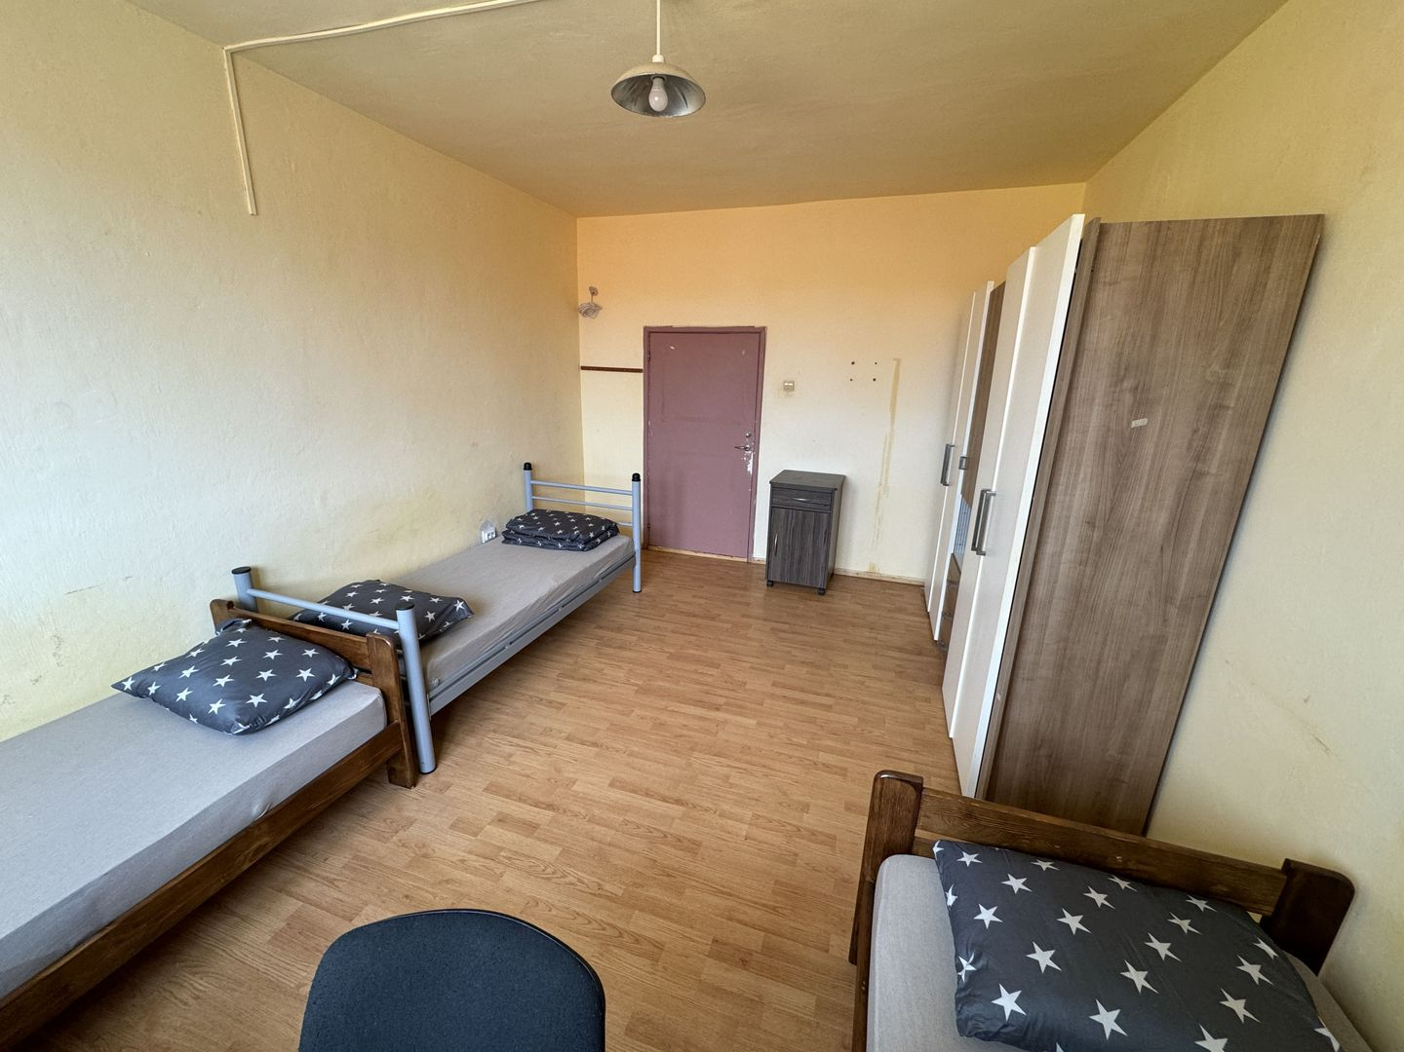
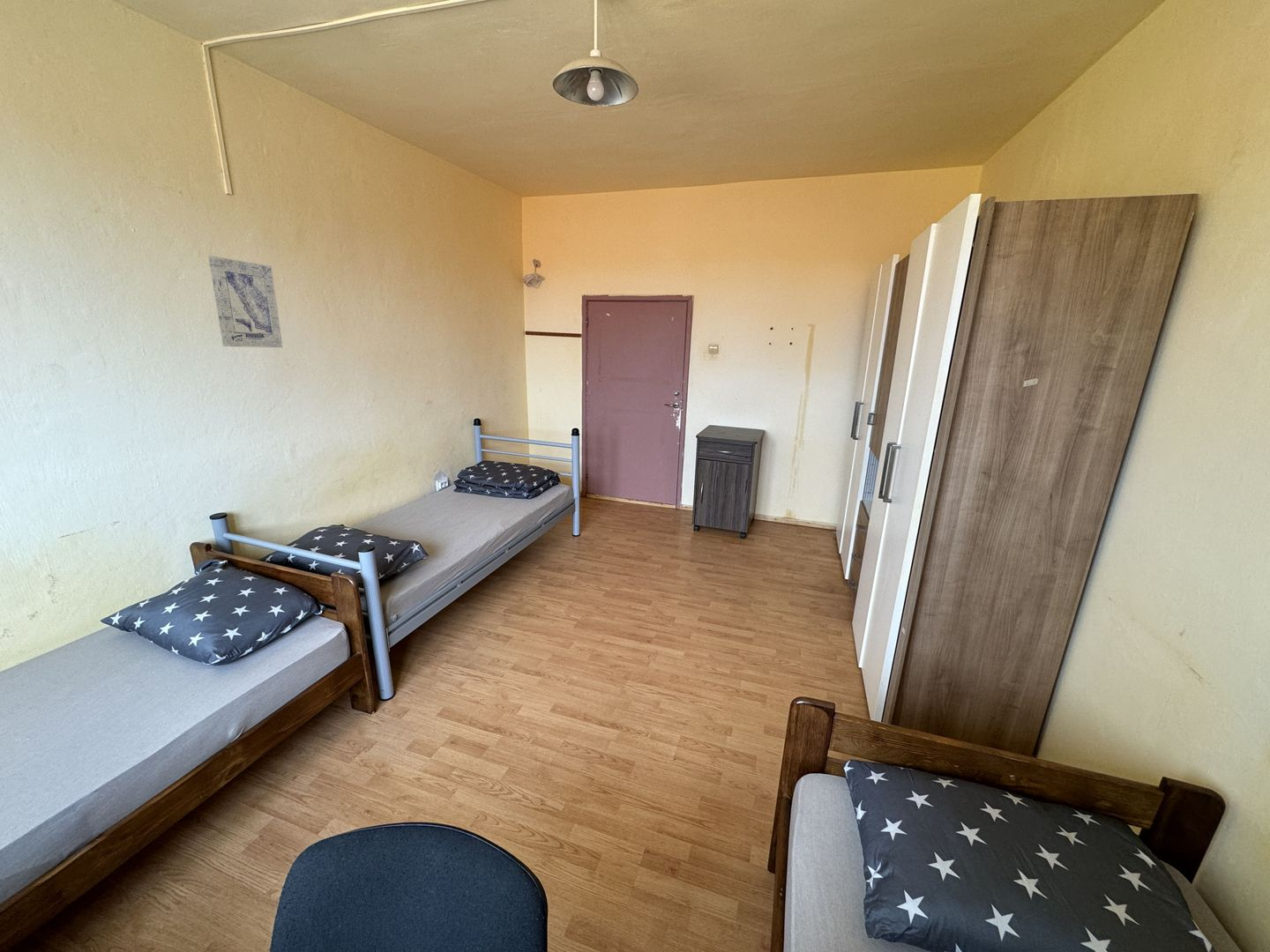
+ wall art [207,255,283,348]
